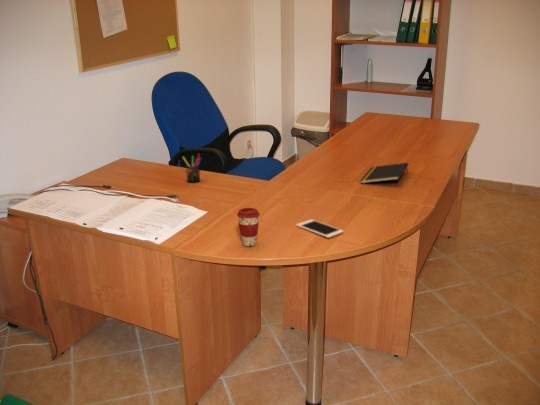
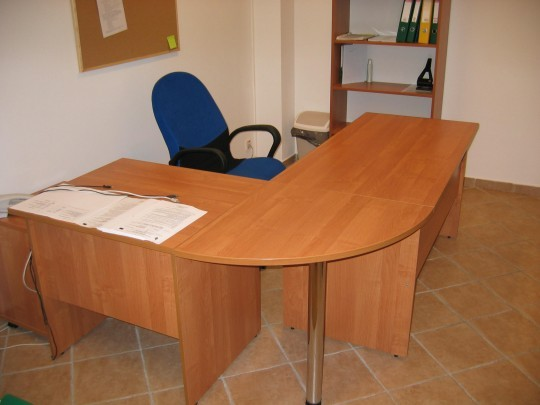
- cell phone [295,218,344,239]
- coffee cup [236,207,261,247]
- notepad [359,162,409,185]
- pen holder [181,152,203,183]
